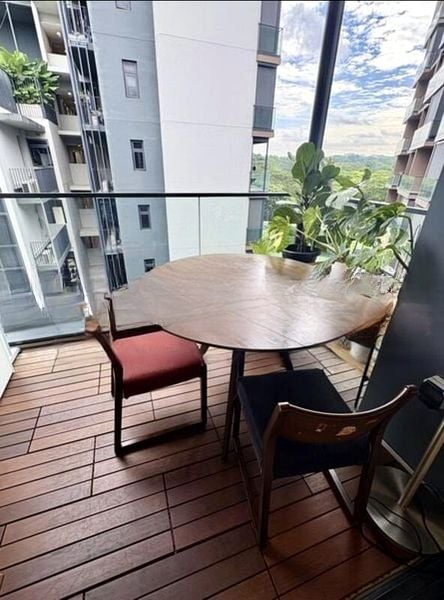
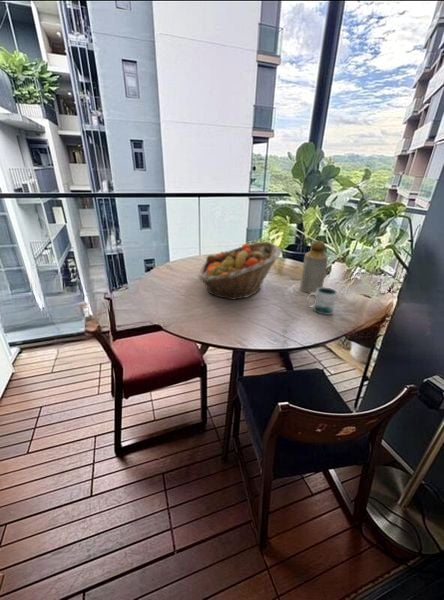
+ mug [305,286,338,316]
+ fruit basket [197,241,283,301]
+ bottle [299,240,329,294]
